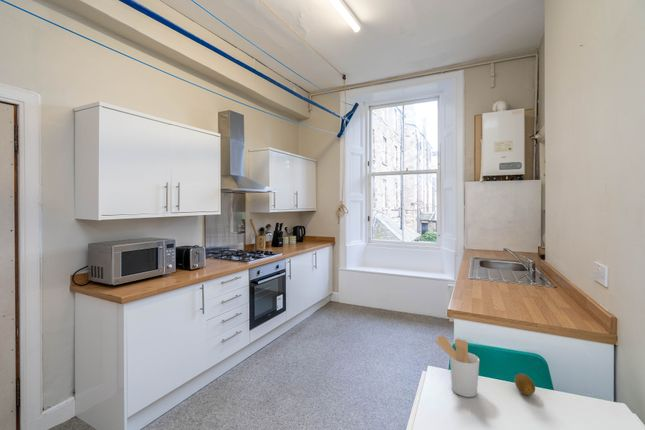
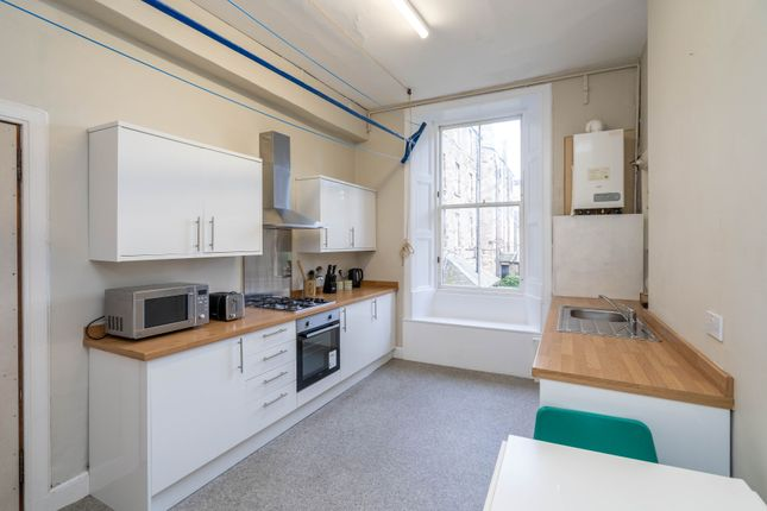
- fruit [514,373,536,396]
- utensil holder [434,334,480,398]
